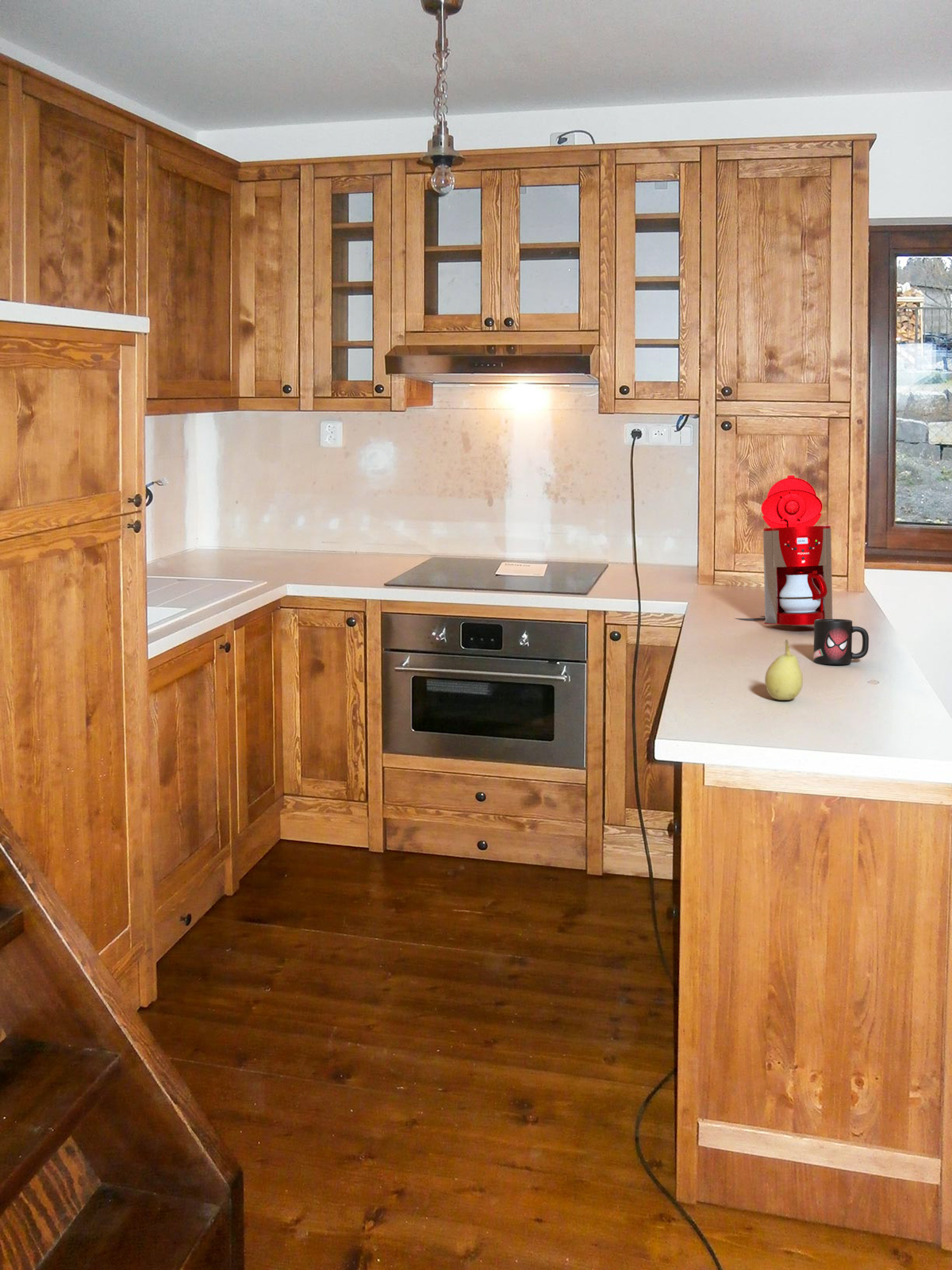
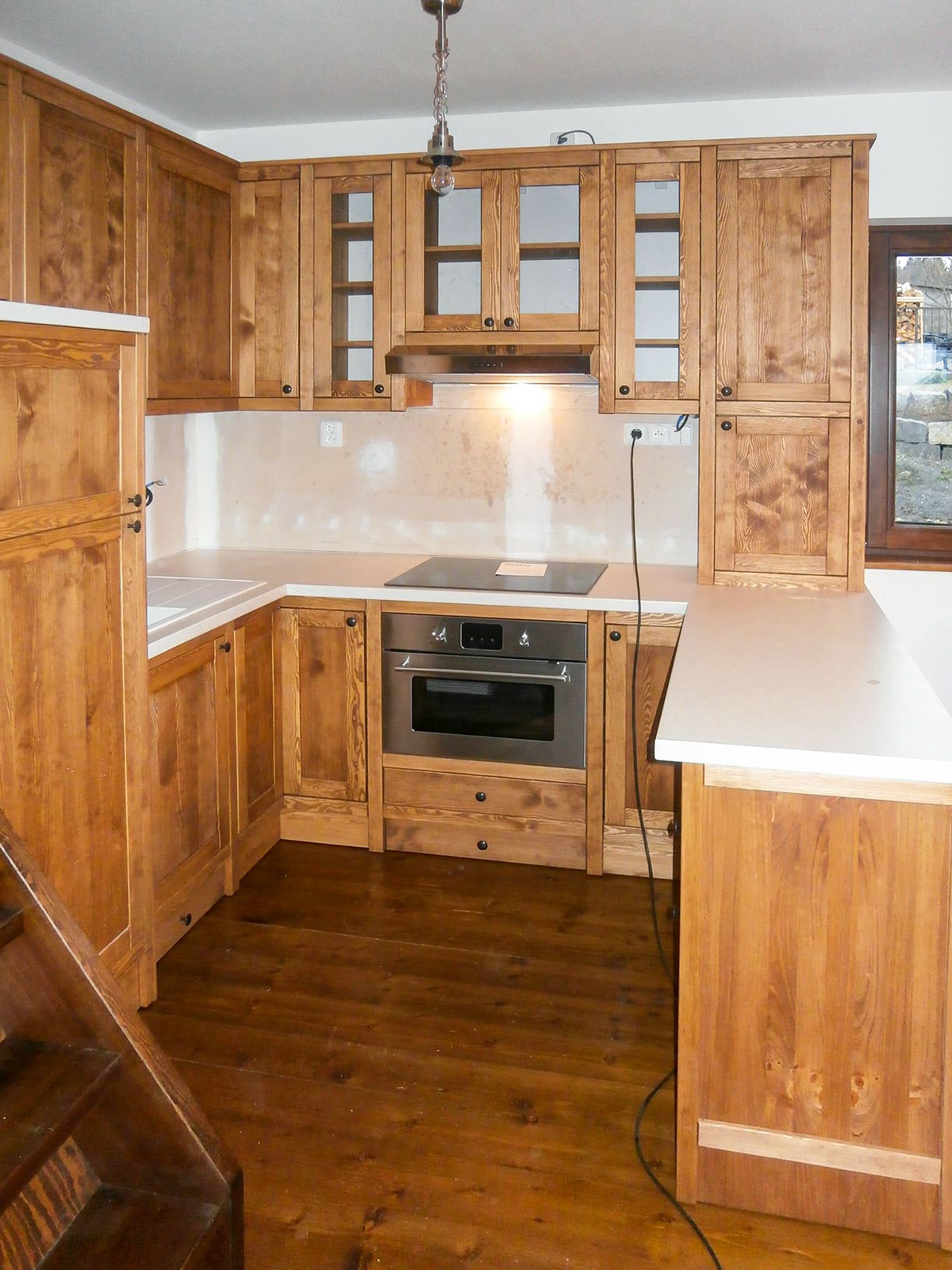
- fruit [764,639,804,701]
- mug [812,618,869,665]
- coffee maker [735,475,833,625]
